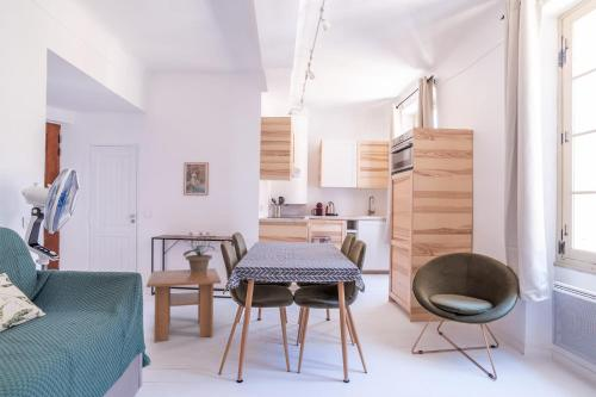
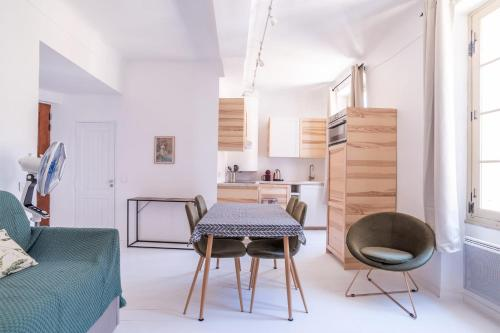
- potted plant [181,230,218,273]
- coffee table [145,267,222,343]
